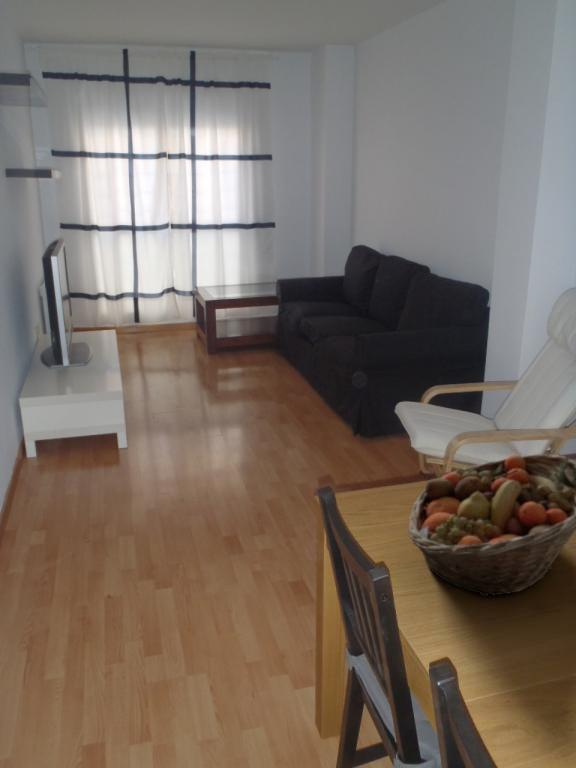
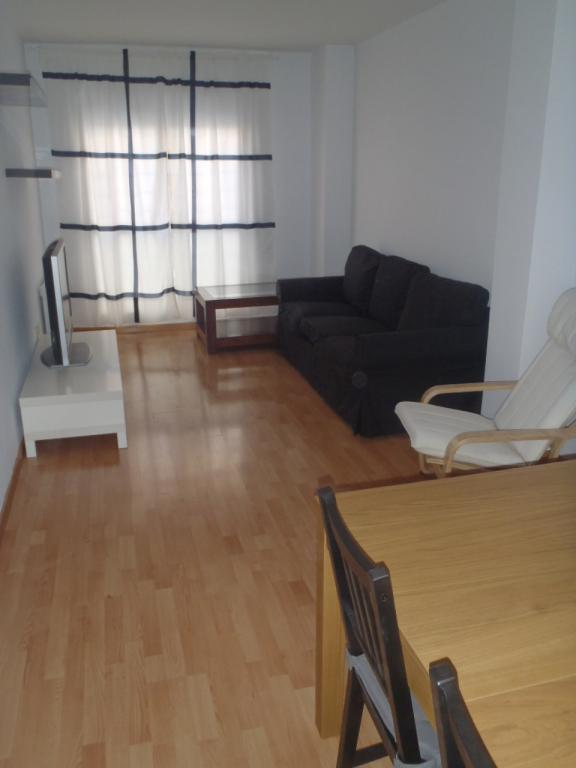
- fruit basket [407,453,576,598]
